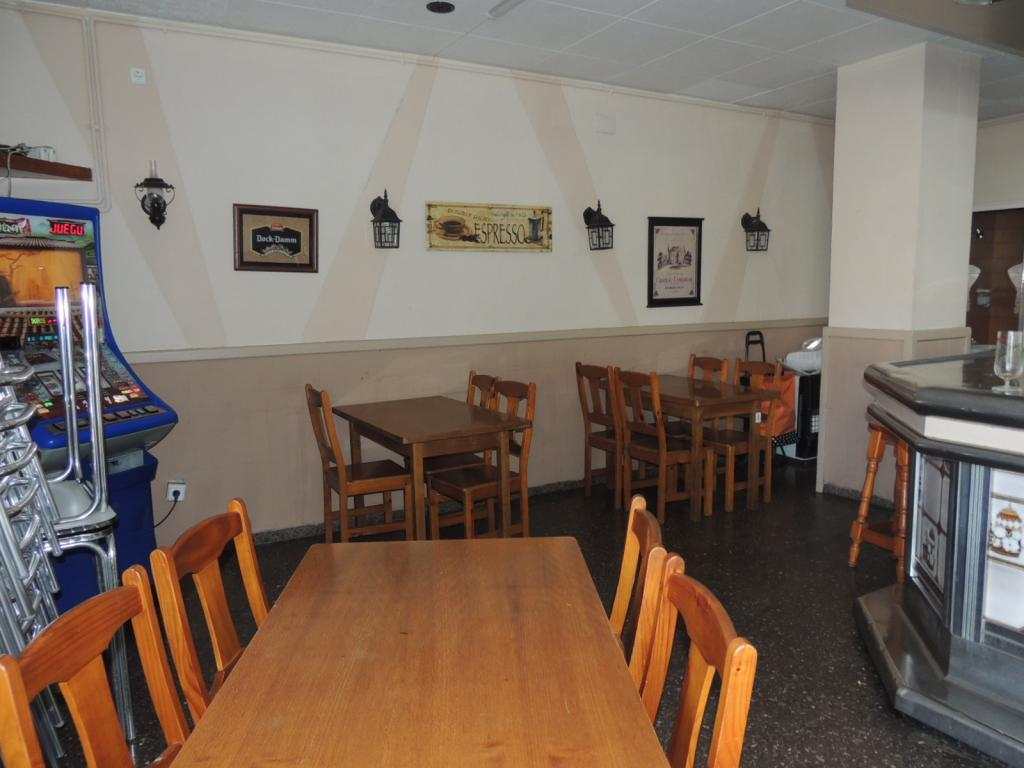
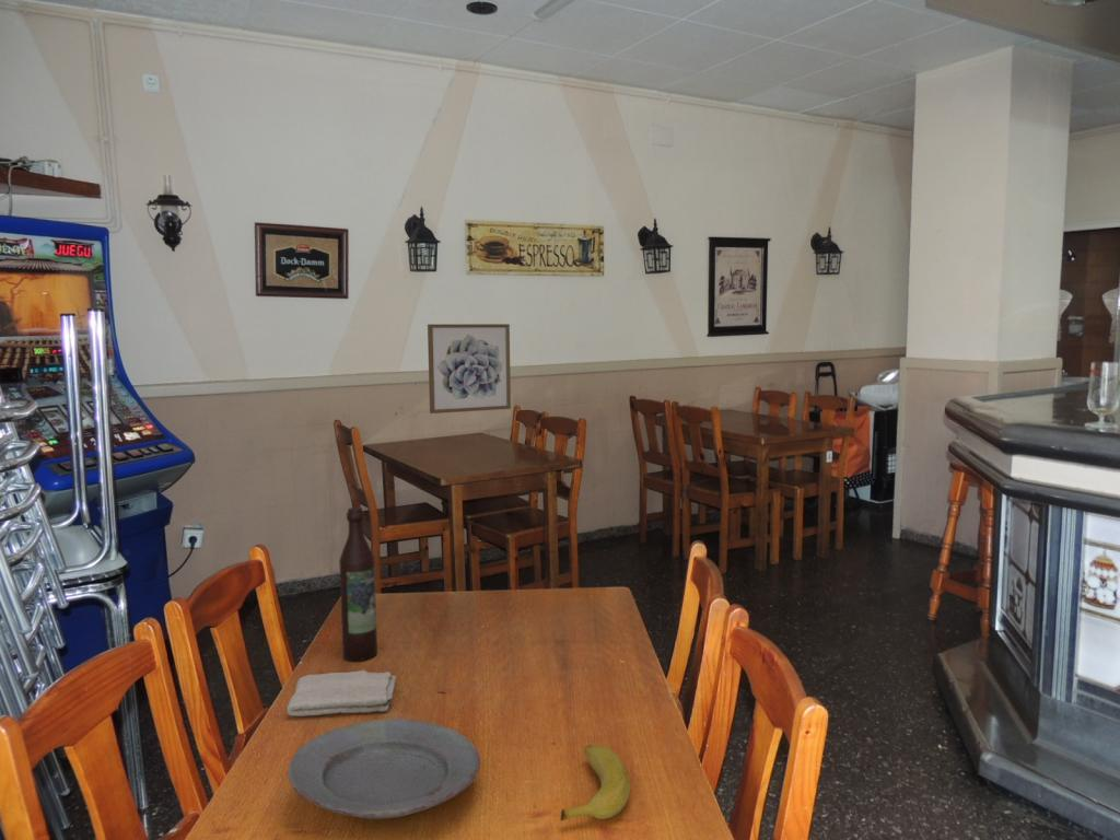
+ wall art [427,323,512,415]
+ plate [287,718,481,820]
+ washcloth [285,669,397,718]
+ wine bottle [338,506,378,662]
+ banana [560,744,632,822]
